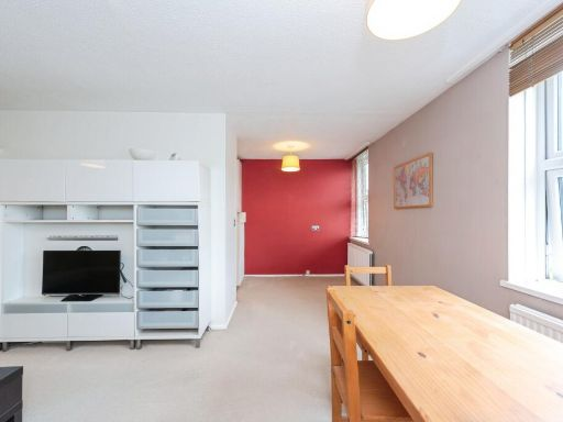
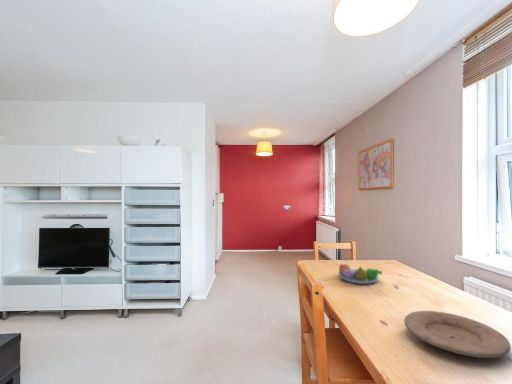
+ fruit bowl [337,263,383,285]
+ plate [403,310,512,359]
